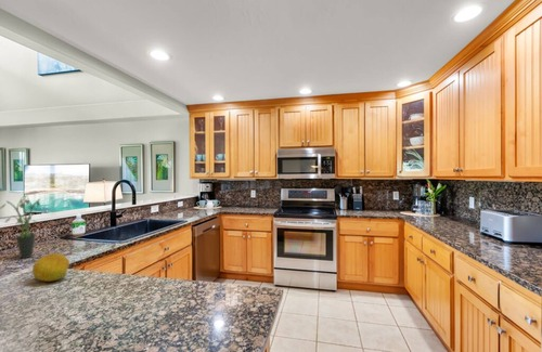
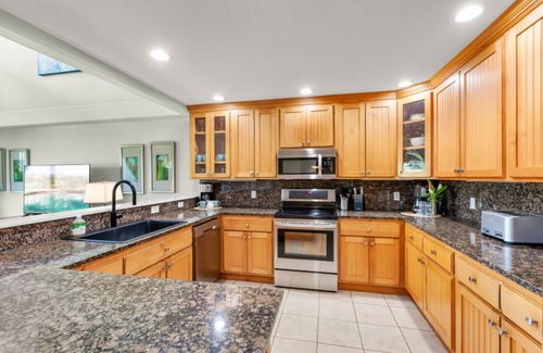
- potted plant [0,195,41,259]
- fruit [31,252,70,283]
